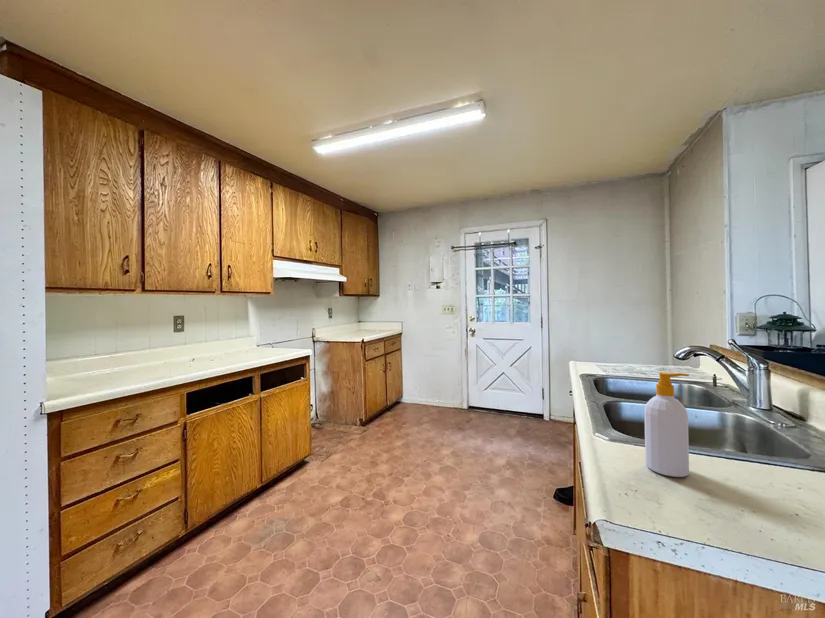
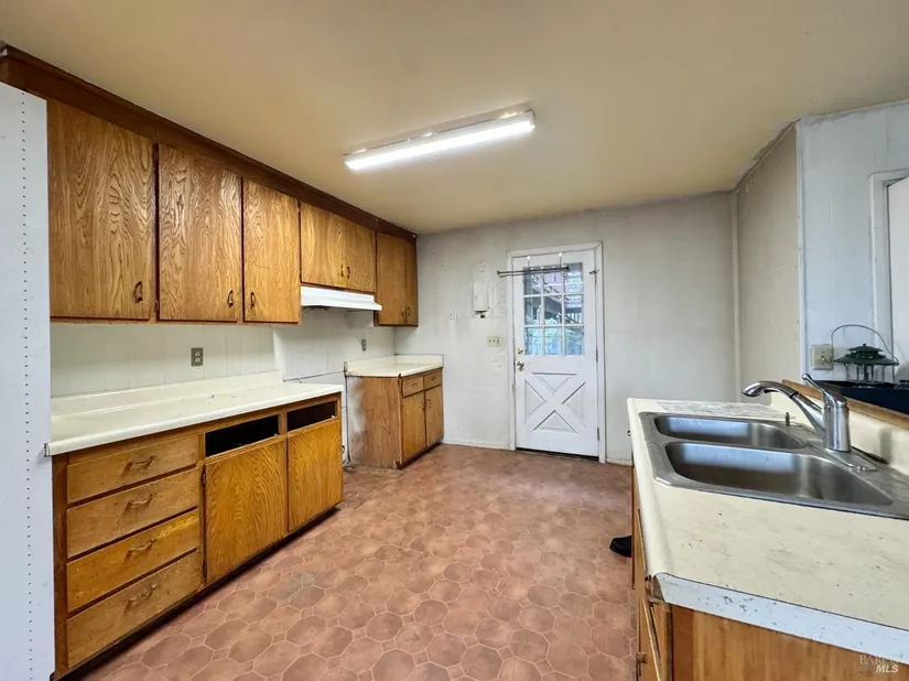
- soap bottle [643,372,690,478]
